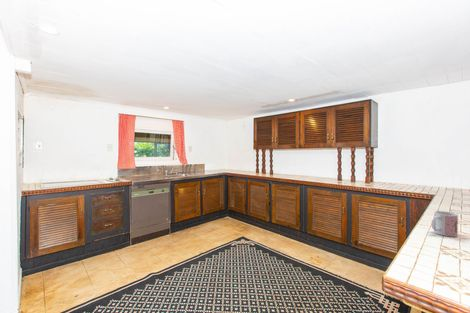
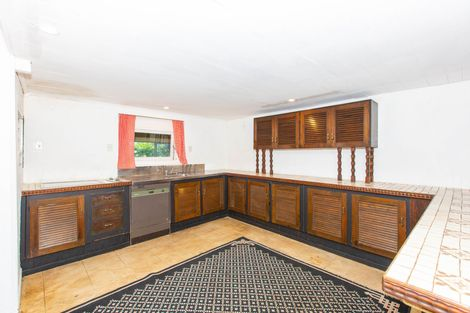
- mug [430,210,459,238]
